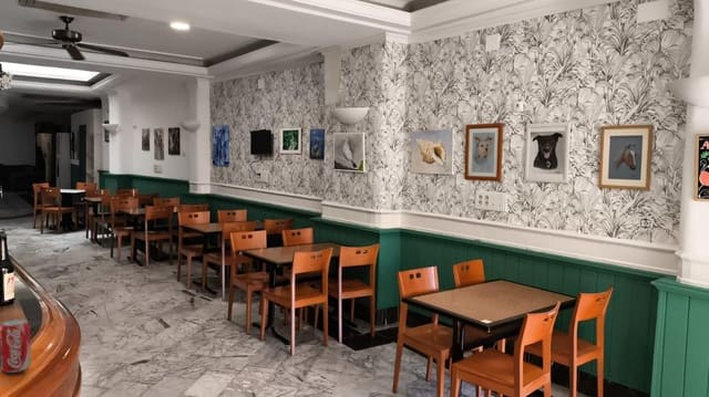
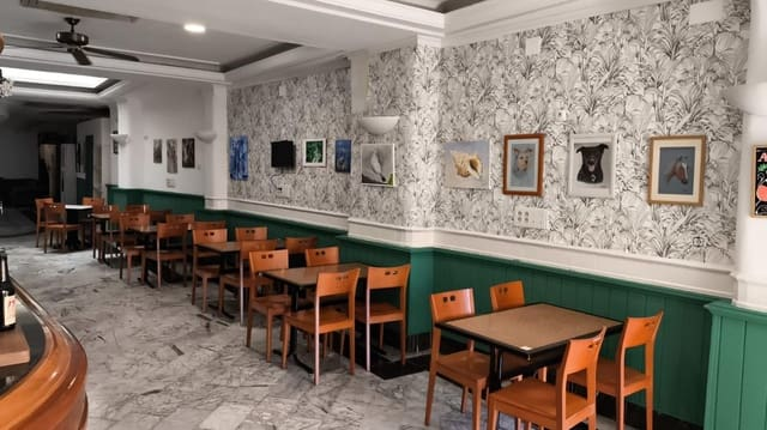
- beverage can [0,318,32,374]
